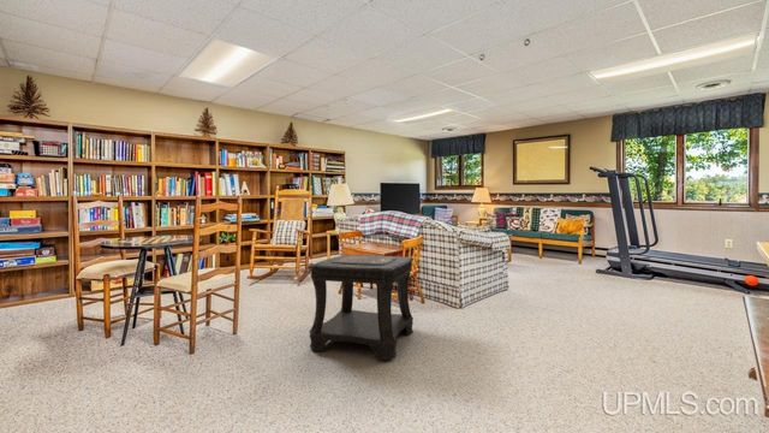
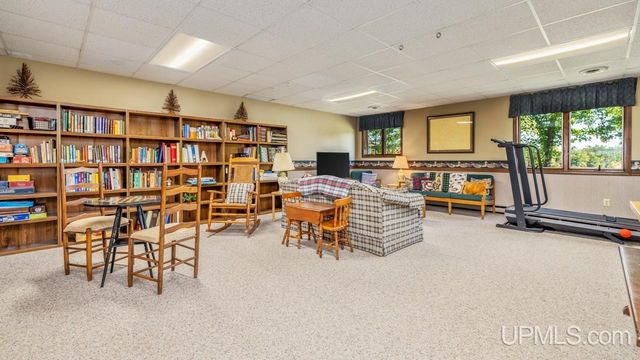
- side table [308,254,415,361]
